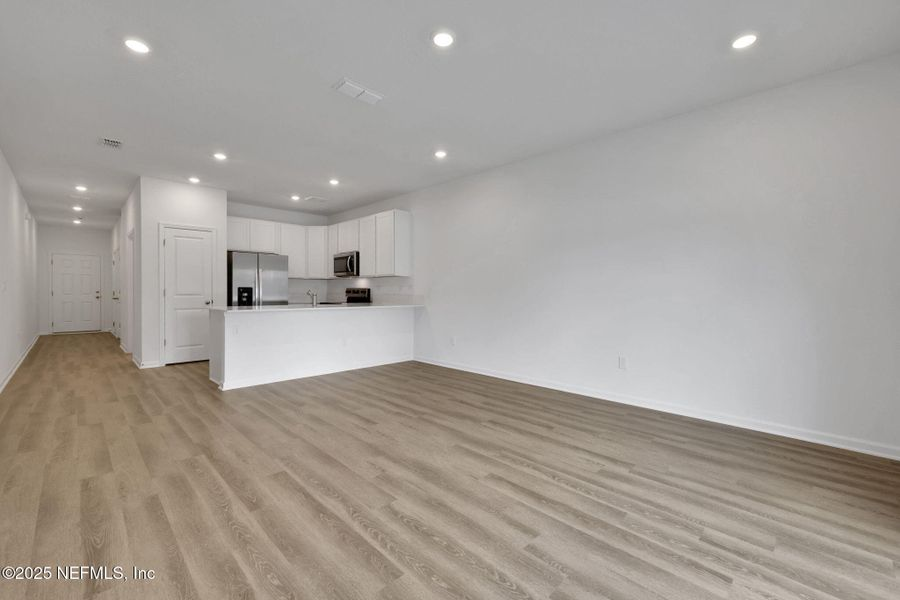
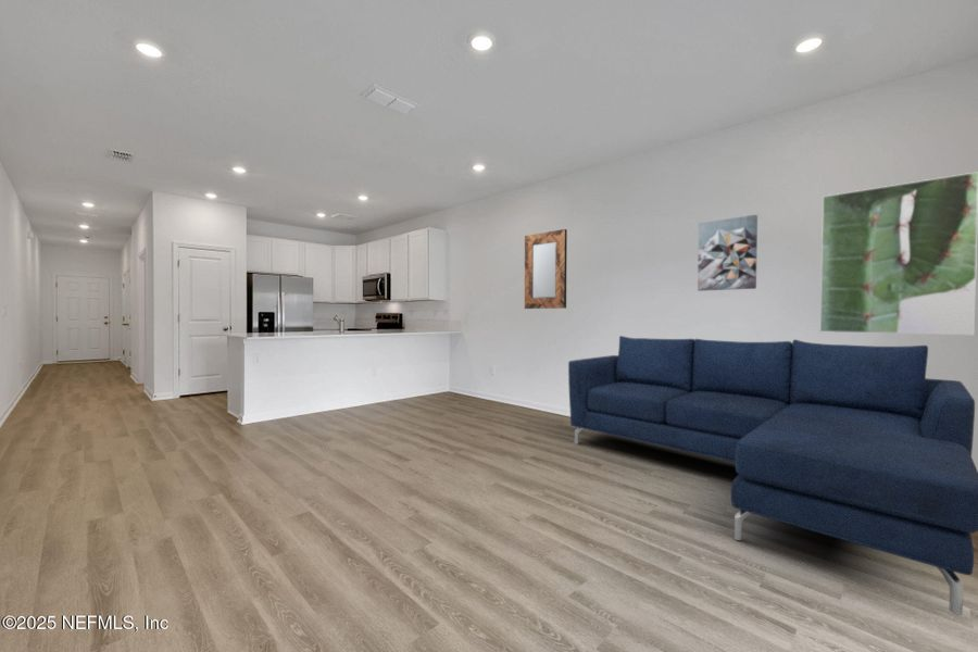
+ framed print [819,171,978,336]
+ wall art [697,214,758,292]
+ sofa [567,335,978,616]
+ home mirror [524,228,568,310]
